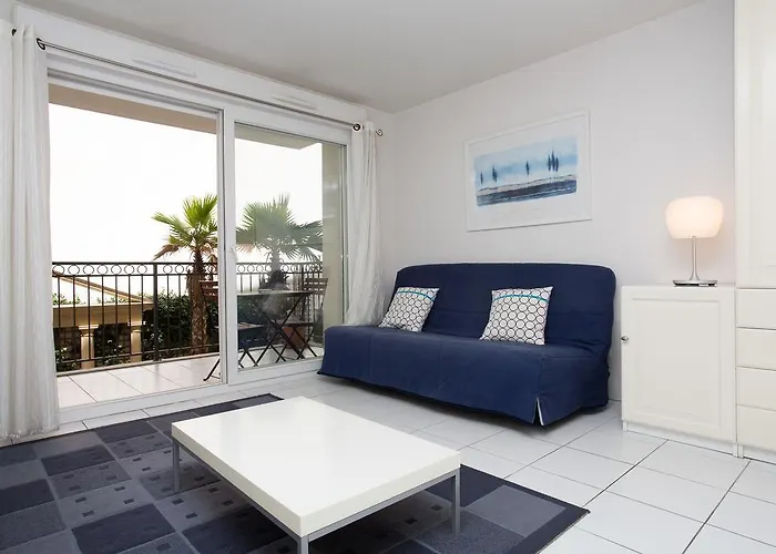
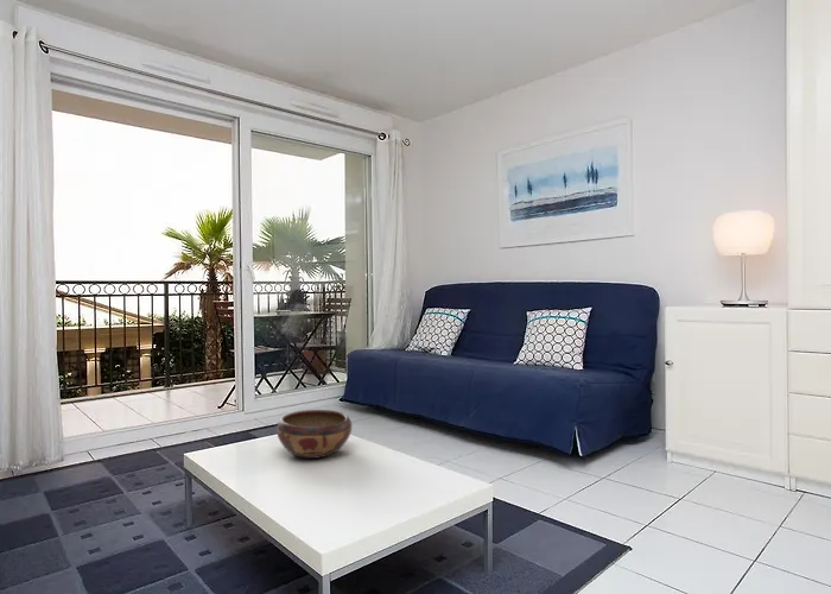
+ decorative bowl [275,409,353,460]
